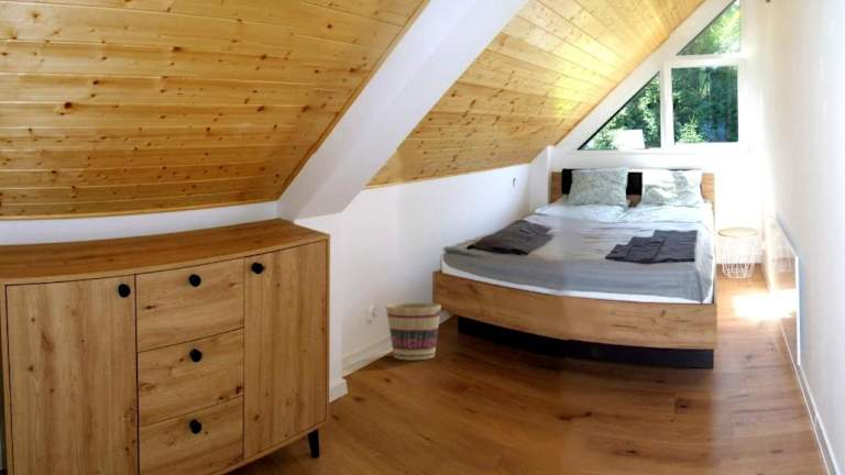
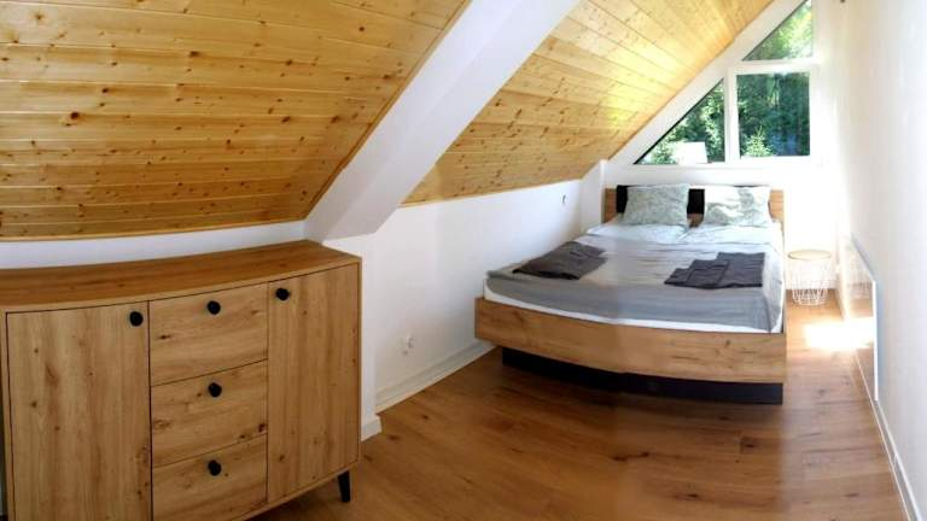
- basket [385,301,442,362]
